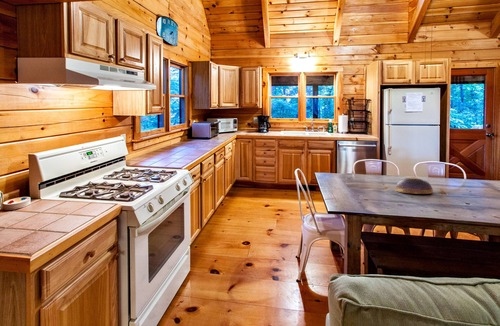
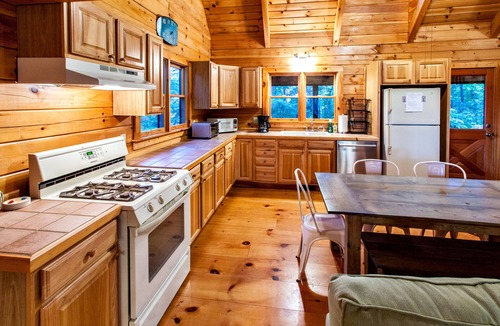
- decorative bowl [394,176,434,195]
